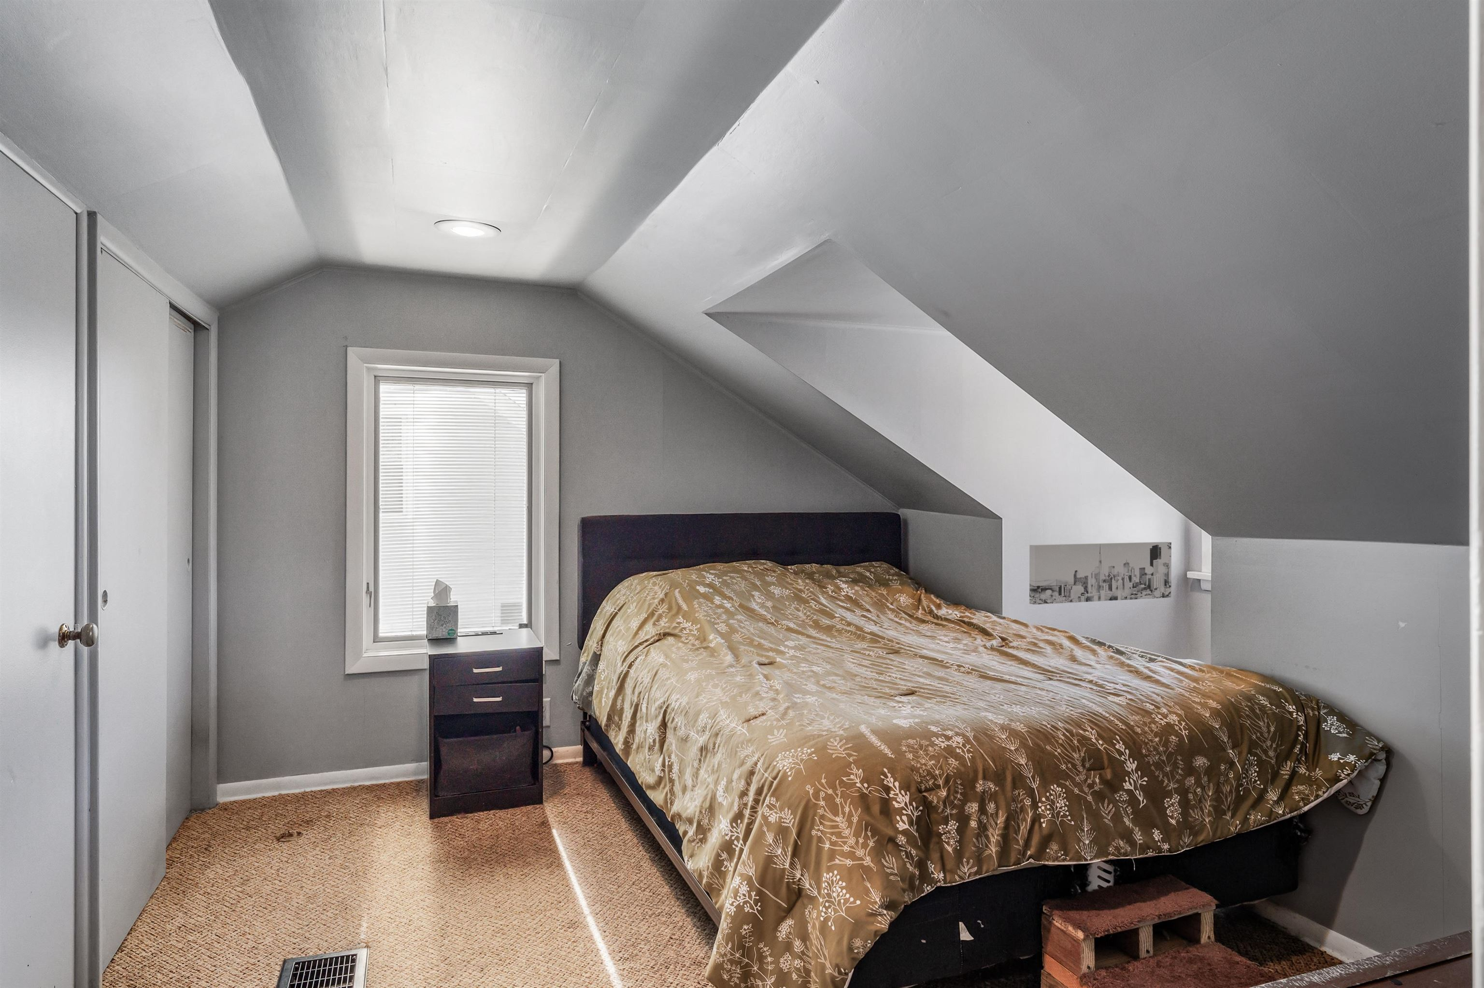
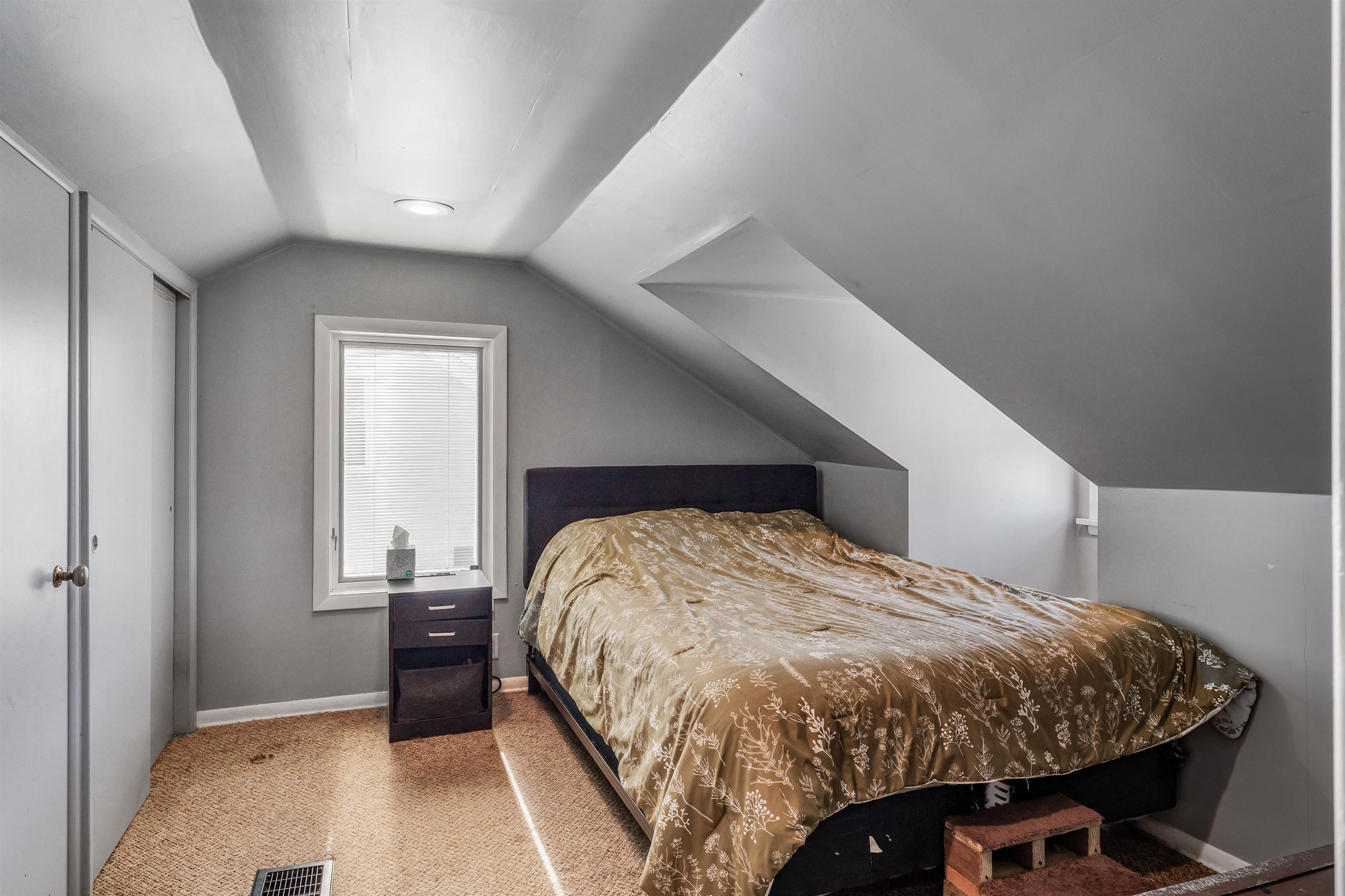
- wall art [1029,541,1172,605]
